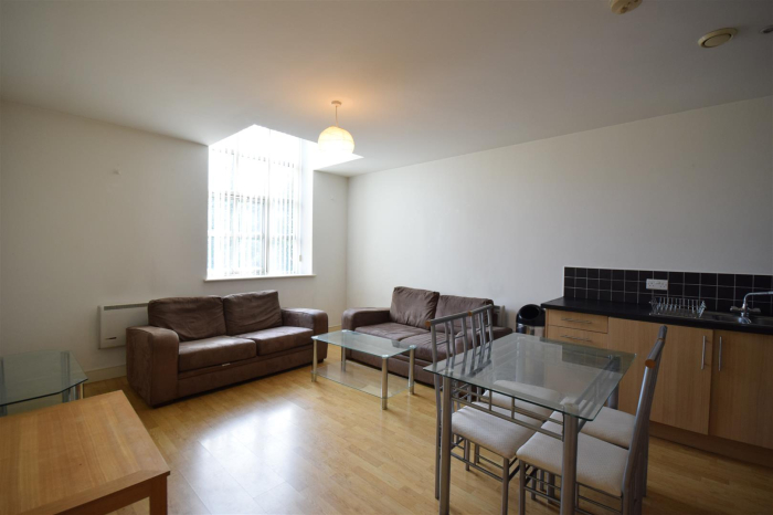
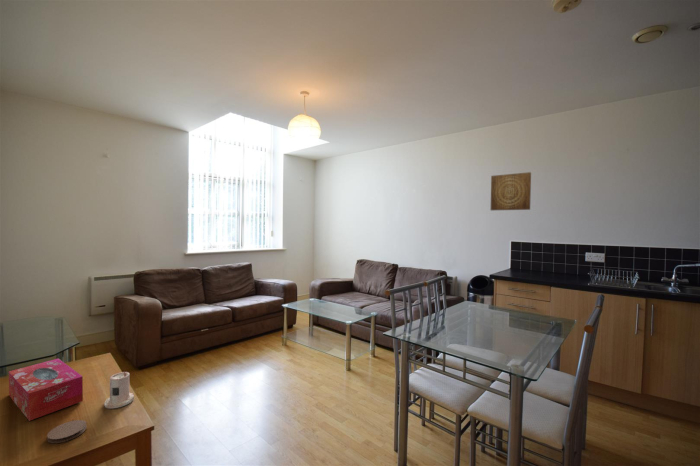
+ coaster [46,419,87,444]
+ candle [103,371,135,410]
+ wall art [490,171,532,211]
+ tissue box [8,358,84,422]
